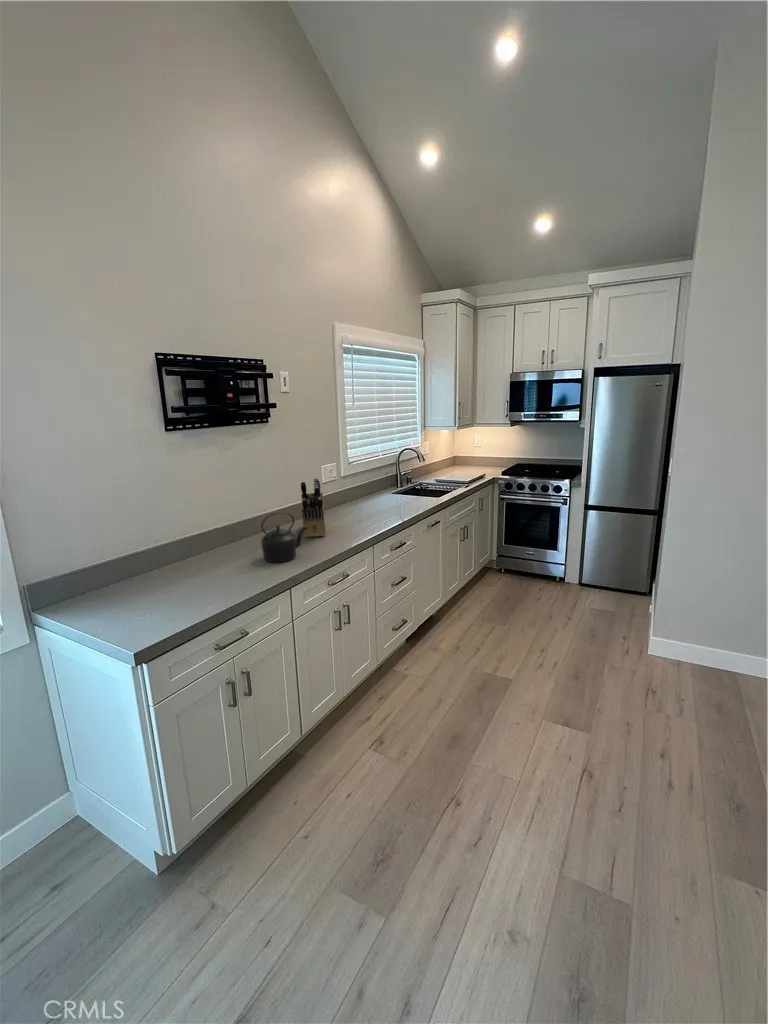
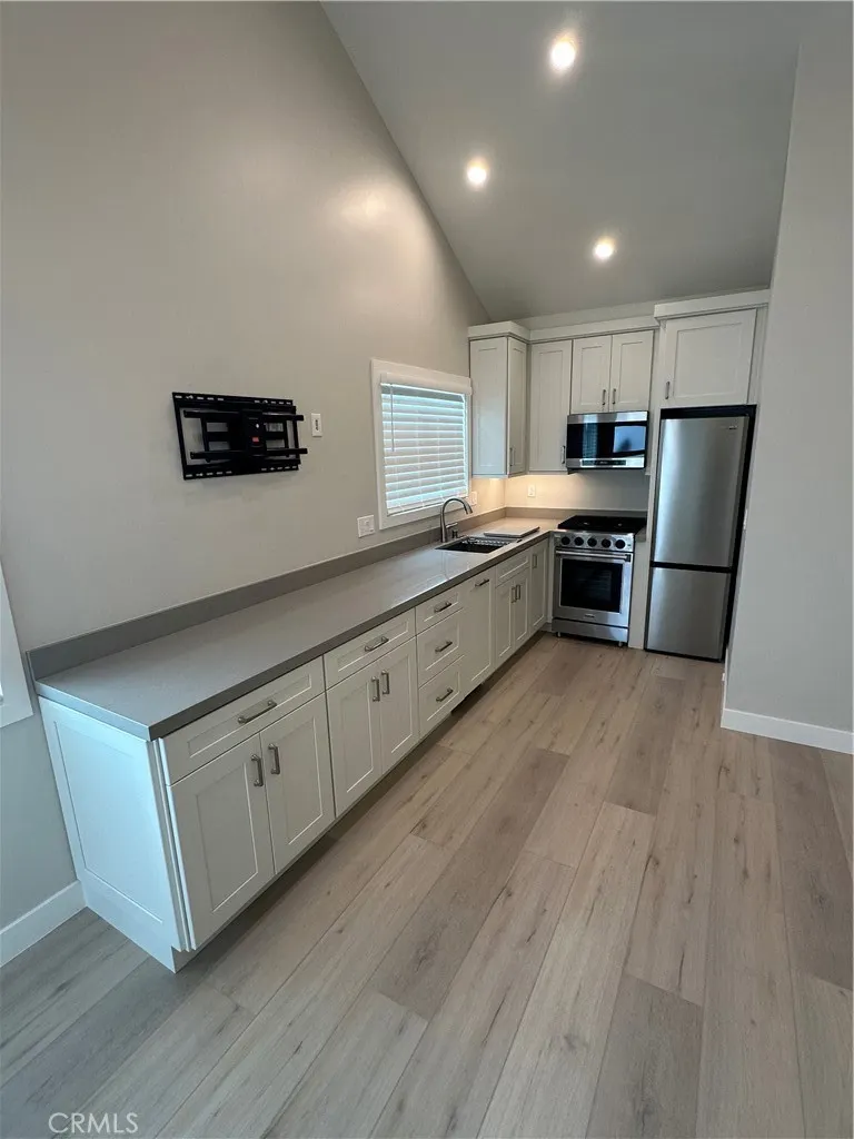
- kettle [260,511,308,563]
- knife block [300,477,326,538]
